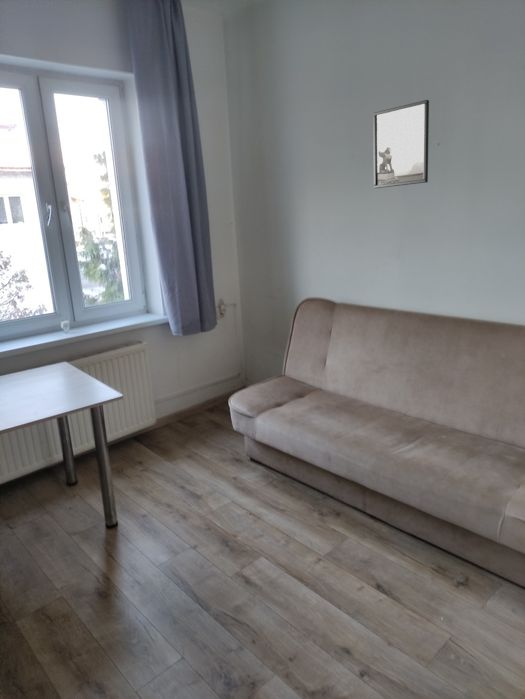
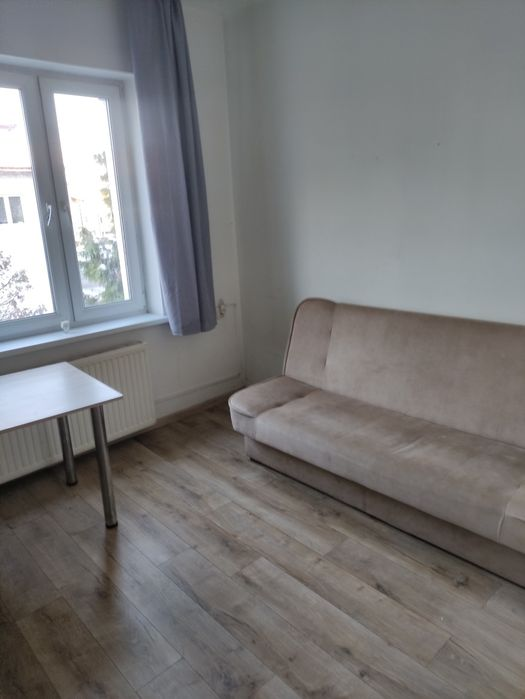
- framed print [372,99,430,189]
